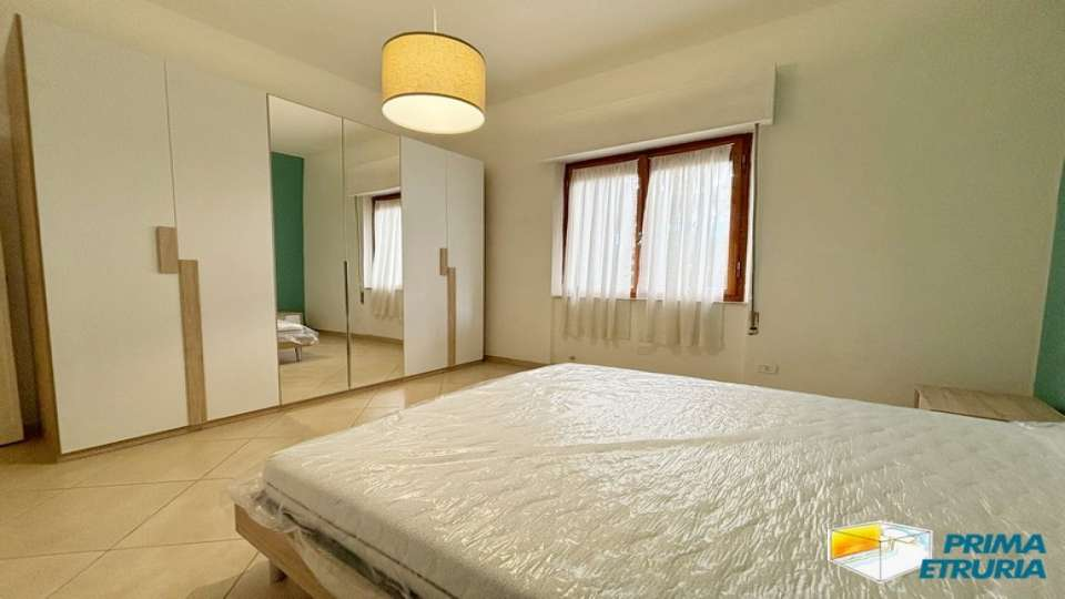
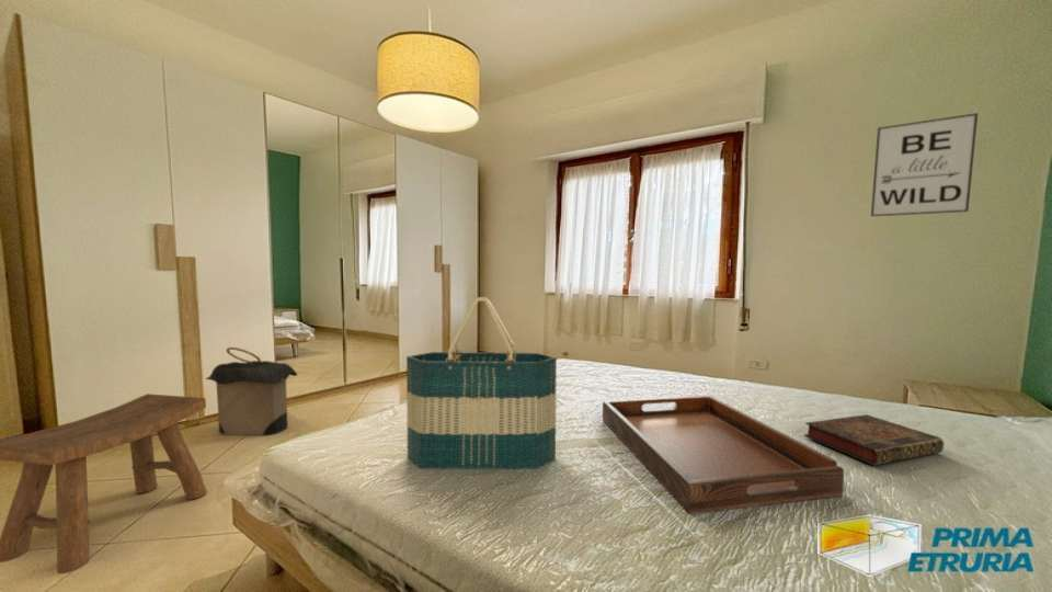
+ laundry hamper [204,346,299,436]
+ tote bag [405,296,558,470]
+ book [803,413,945,466]
+ stool [0,392,208,574]
+ wall art [870,112,979,218]
+ serving tray [602,395,845,515]
